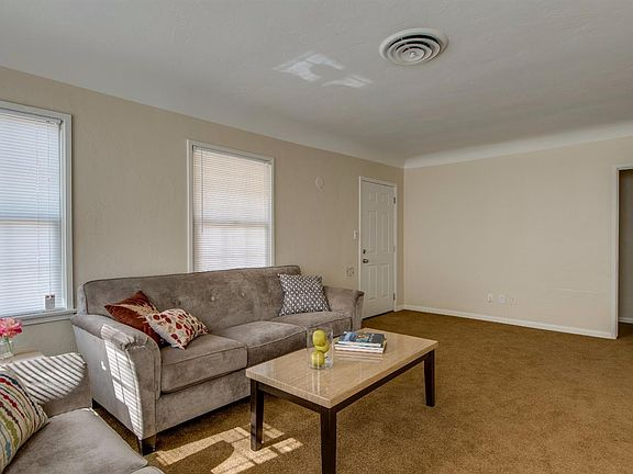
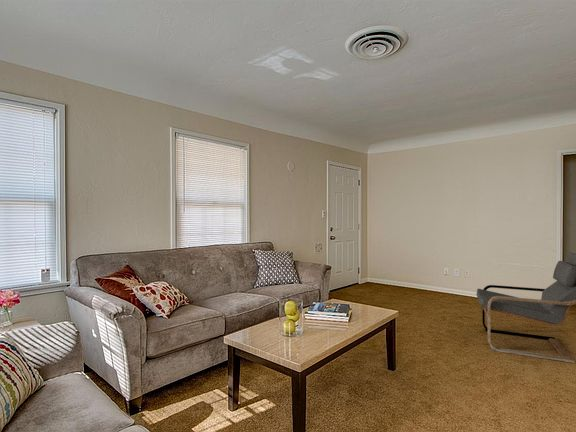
+ armchair [475,251,576,364]
